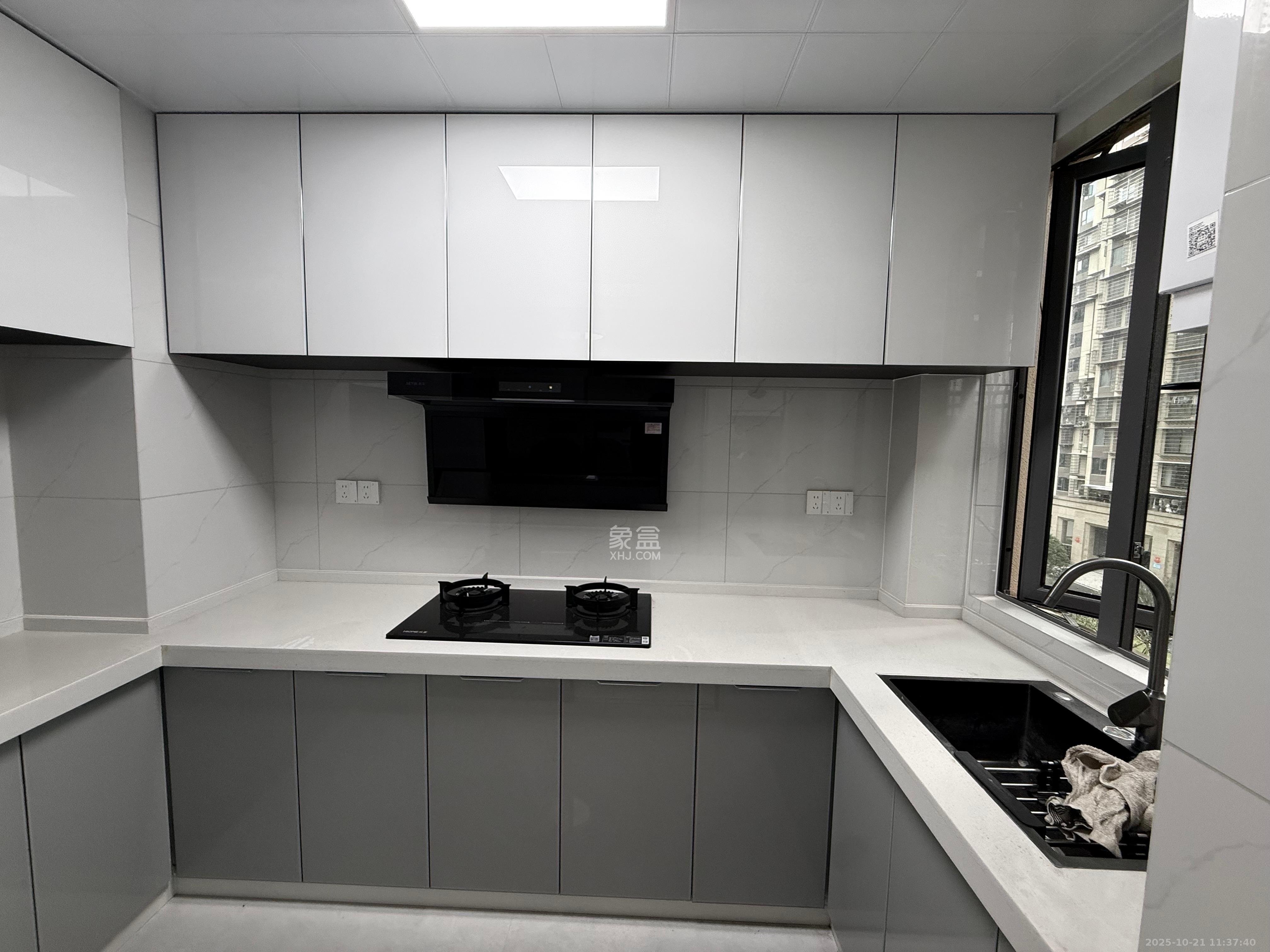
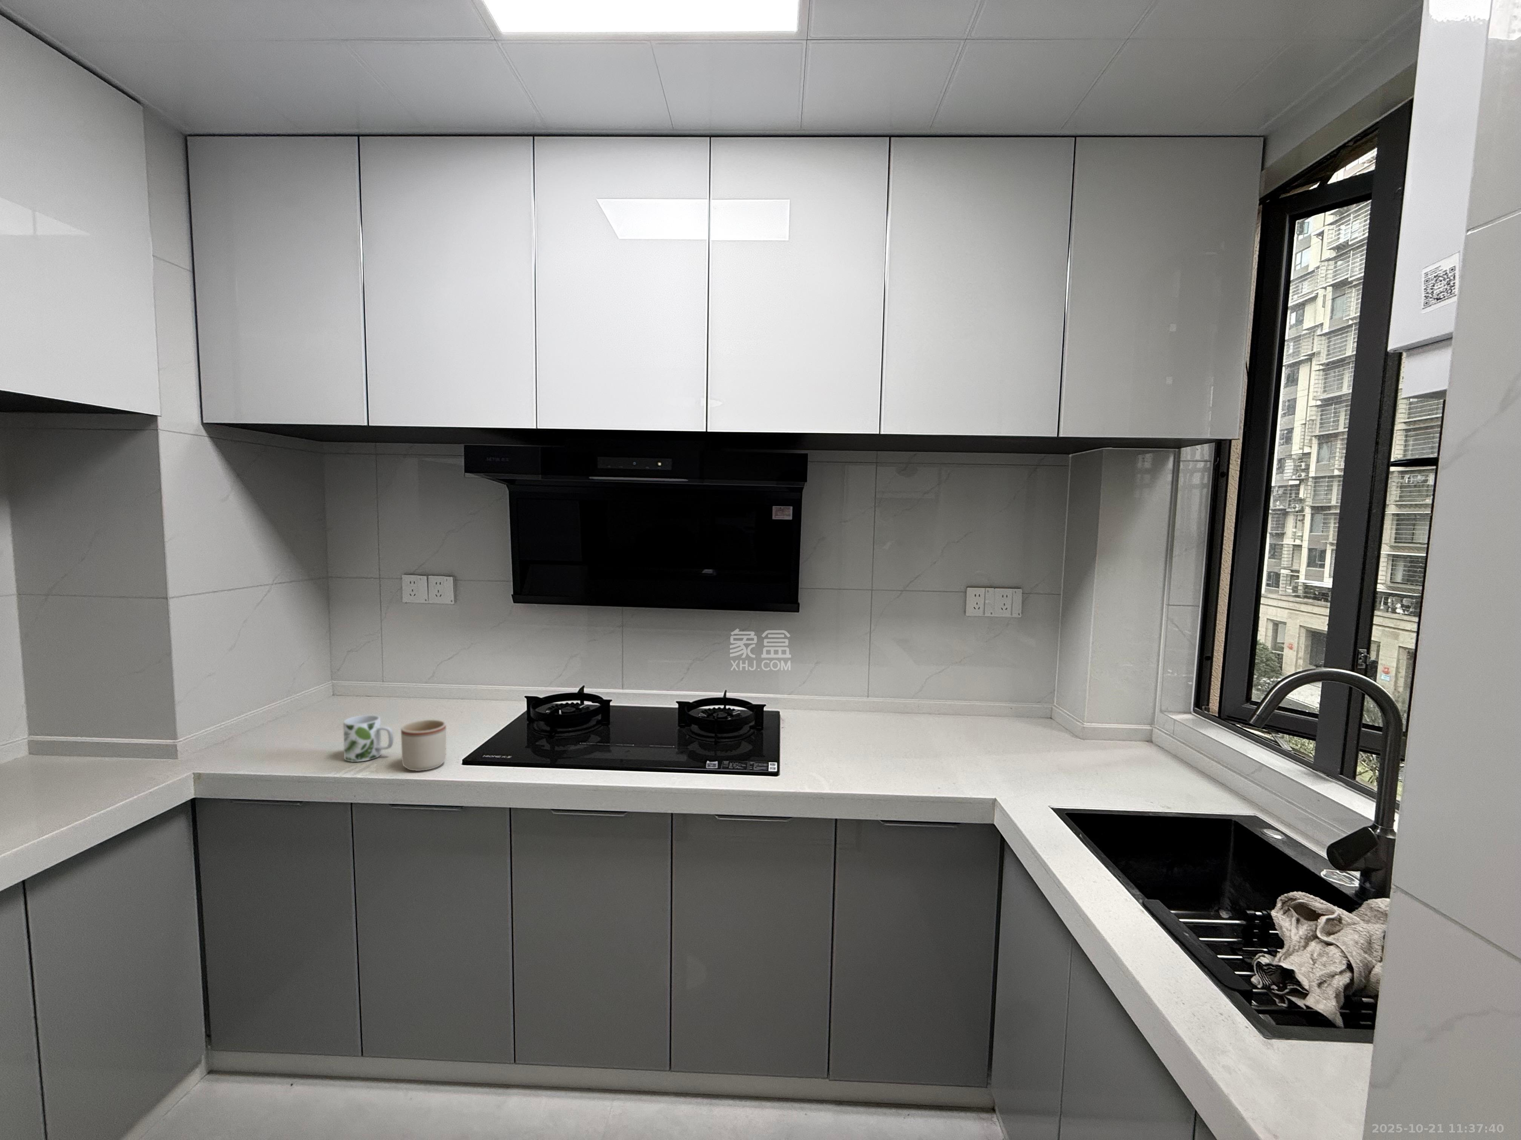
+ mug [401,720,447,771]
+ mug [343,715,394,763]
